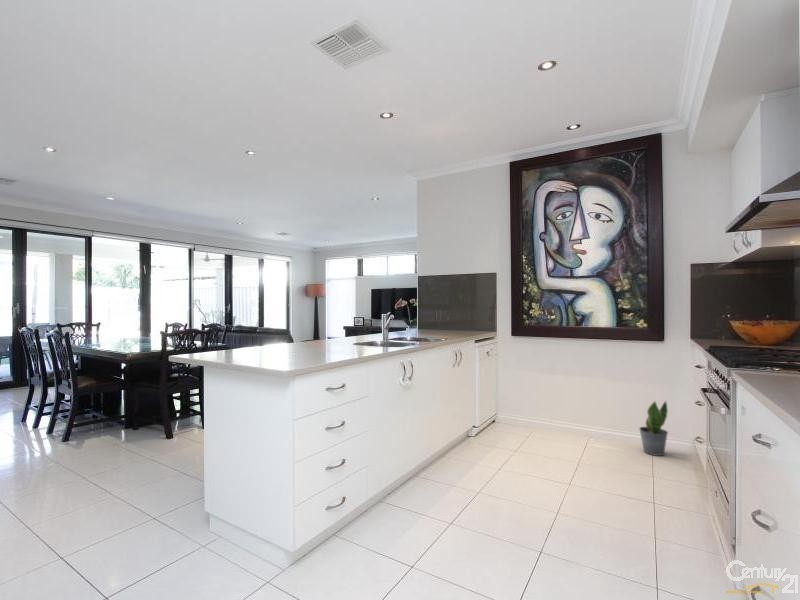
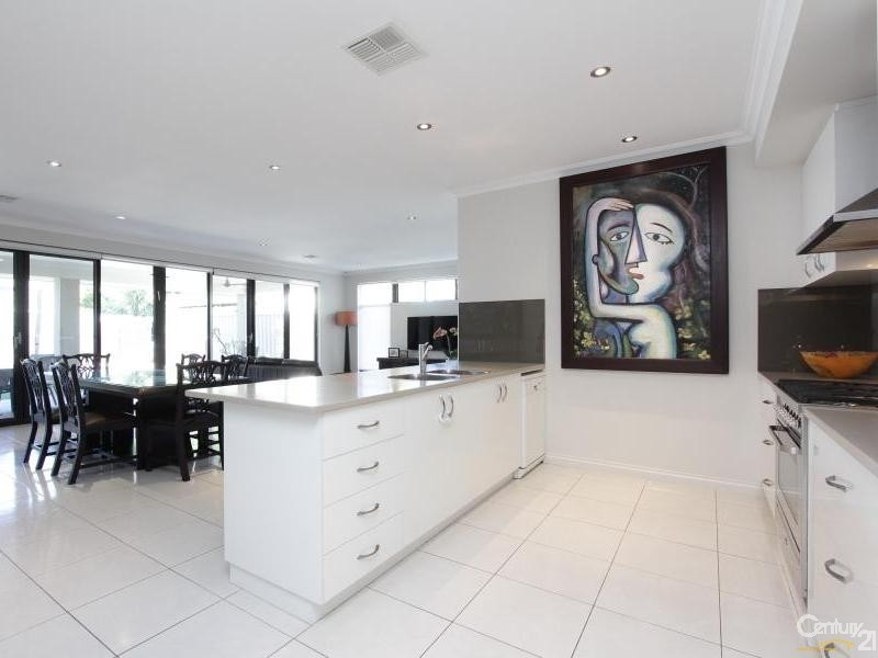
- potted plant [638,400,669,457]
